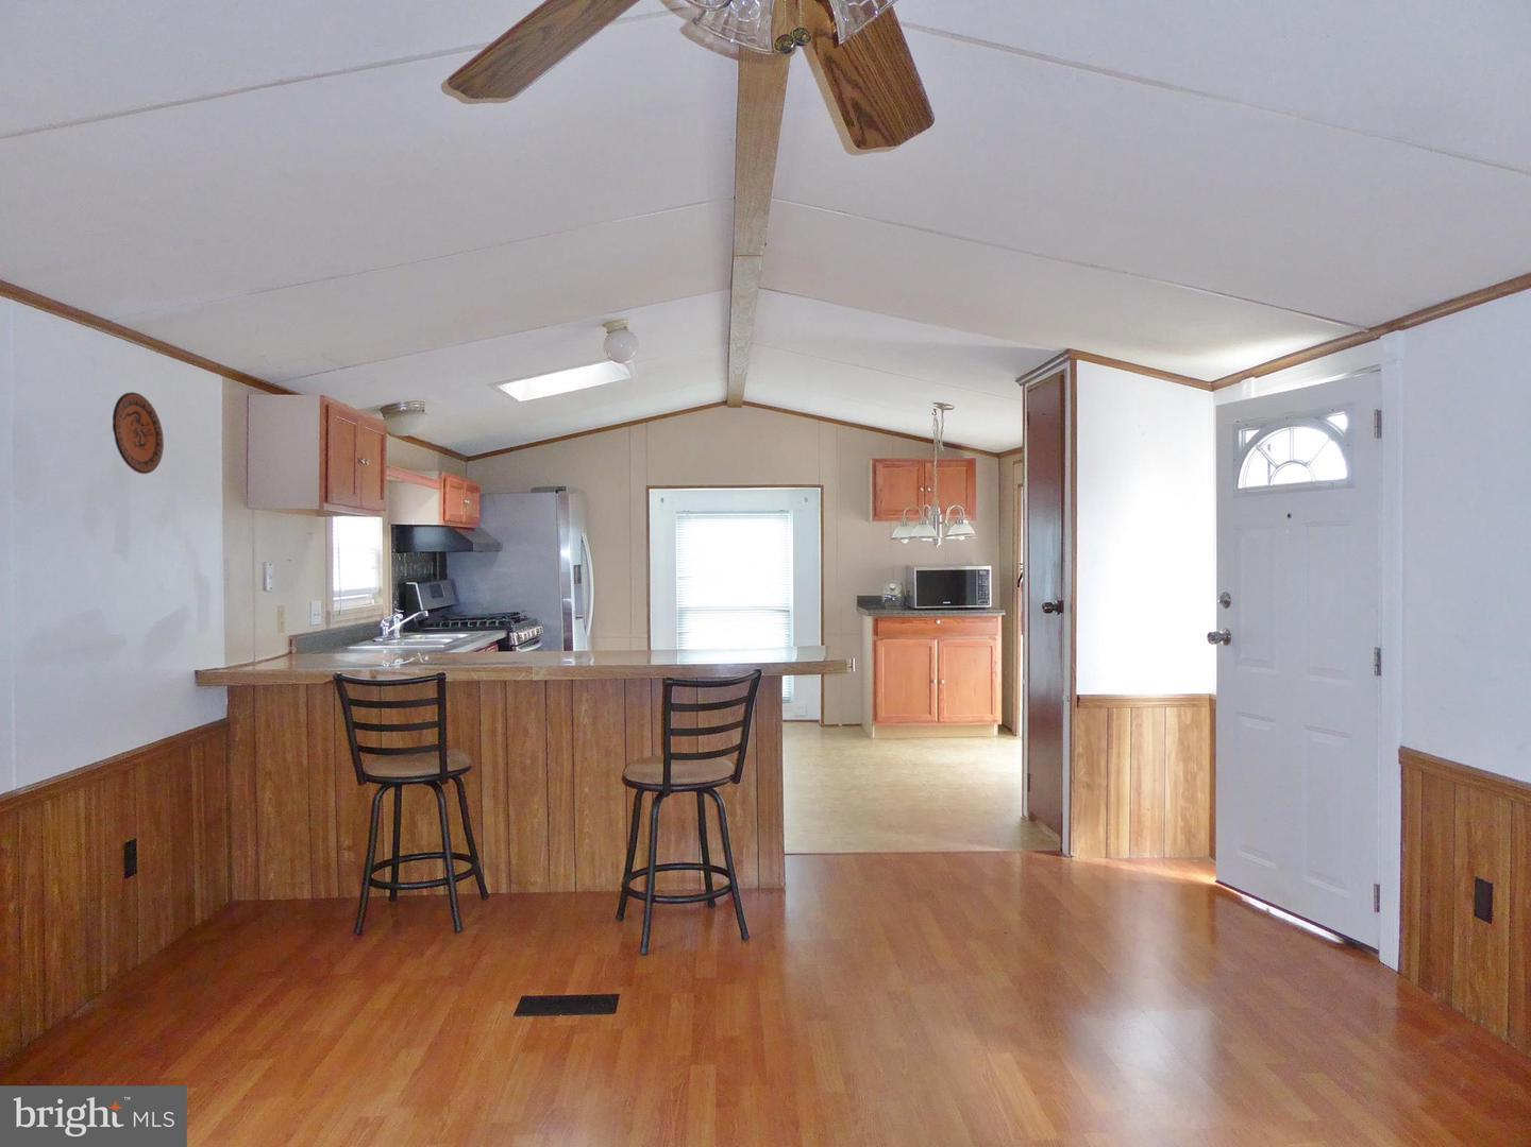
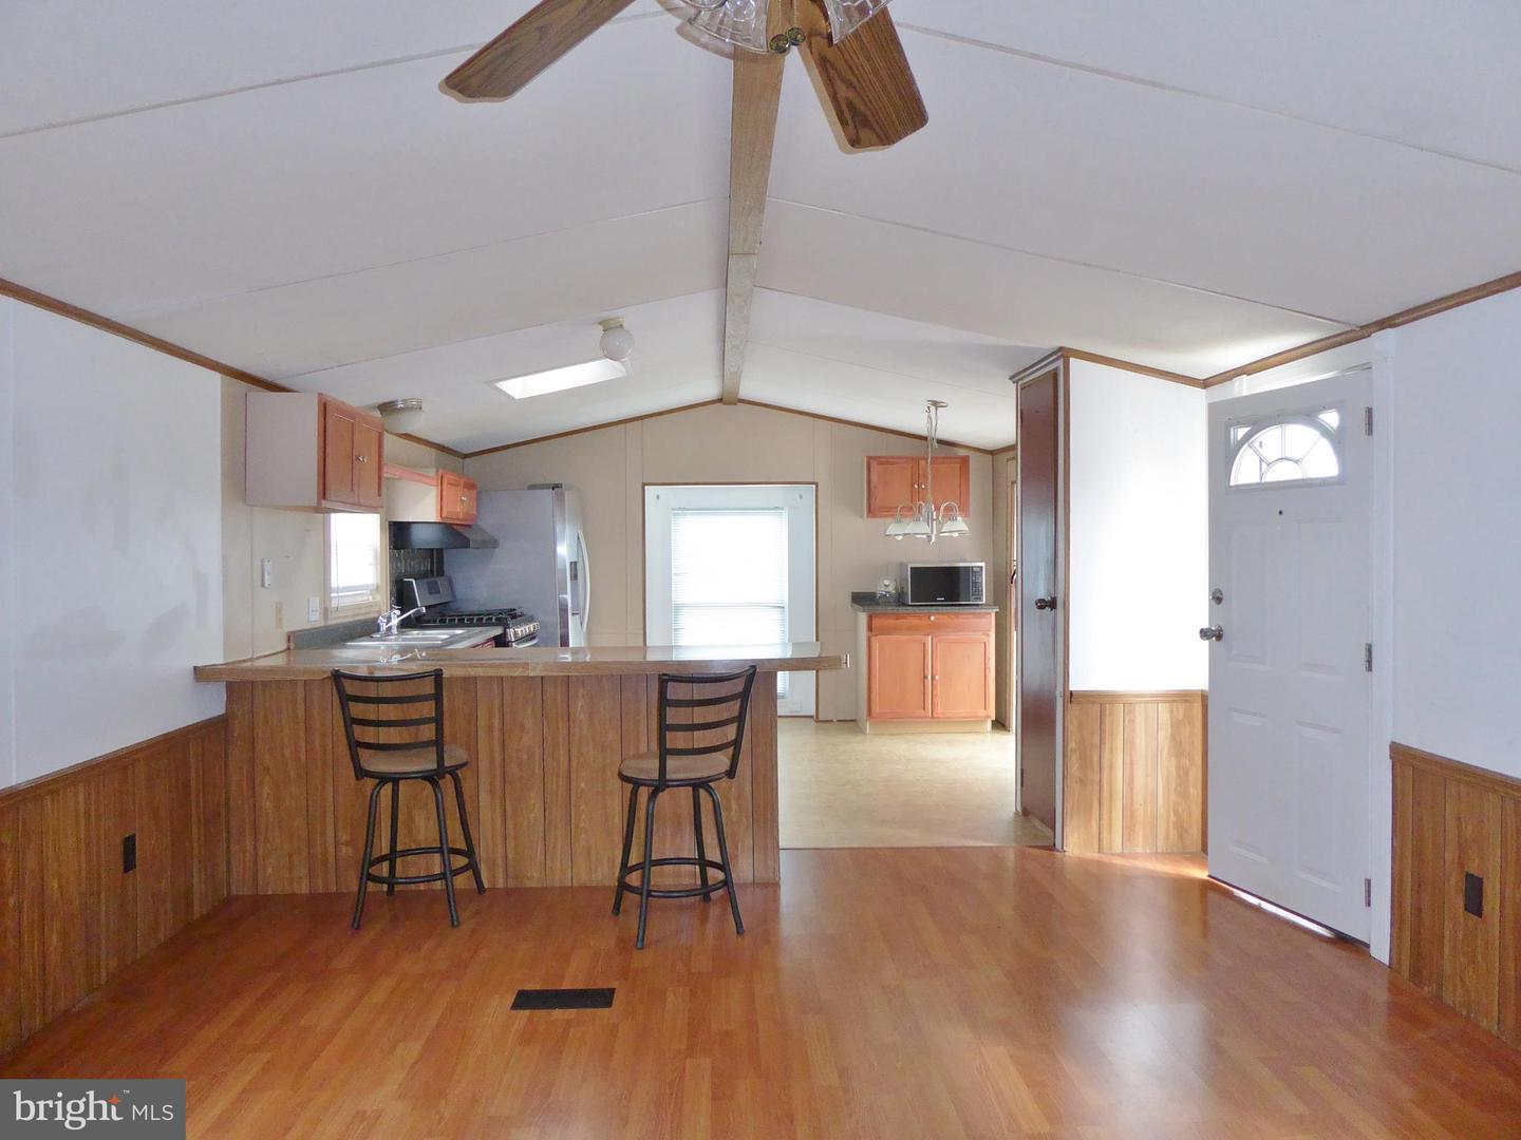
- decorative plate [112,390,165,475]
